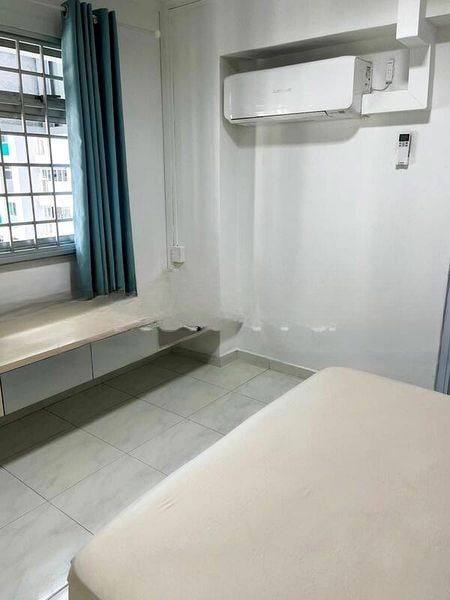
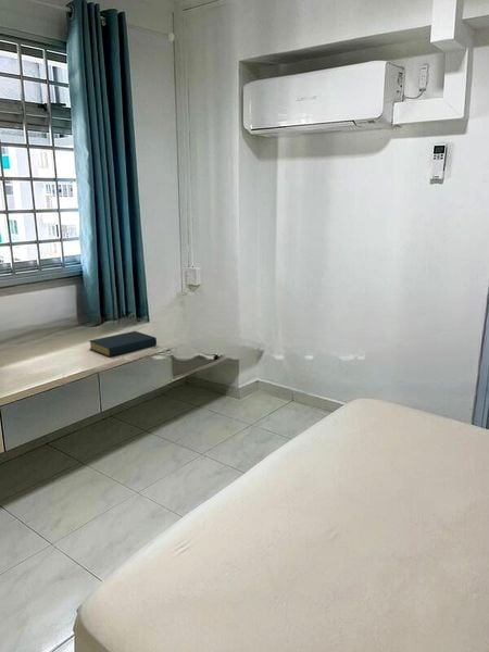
+ hardback book [88,330,158,358]
